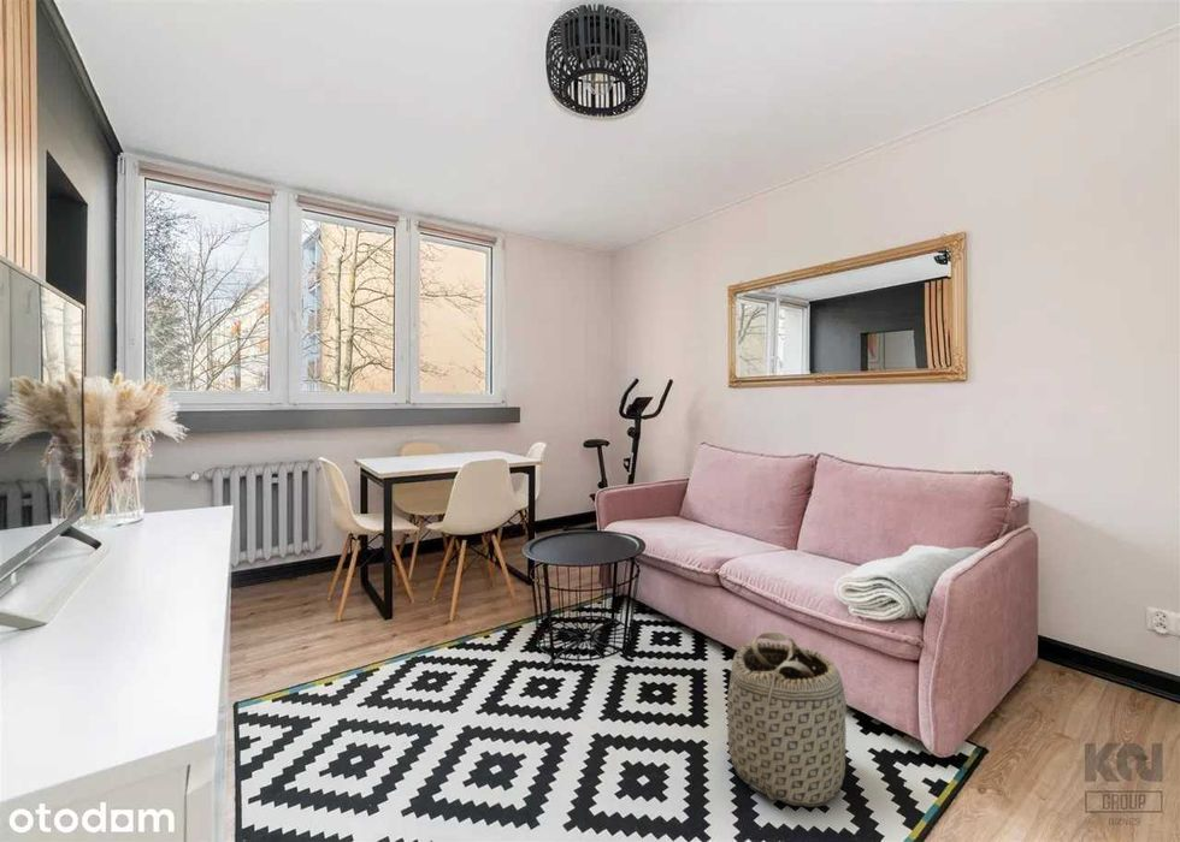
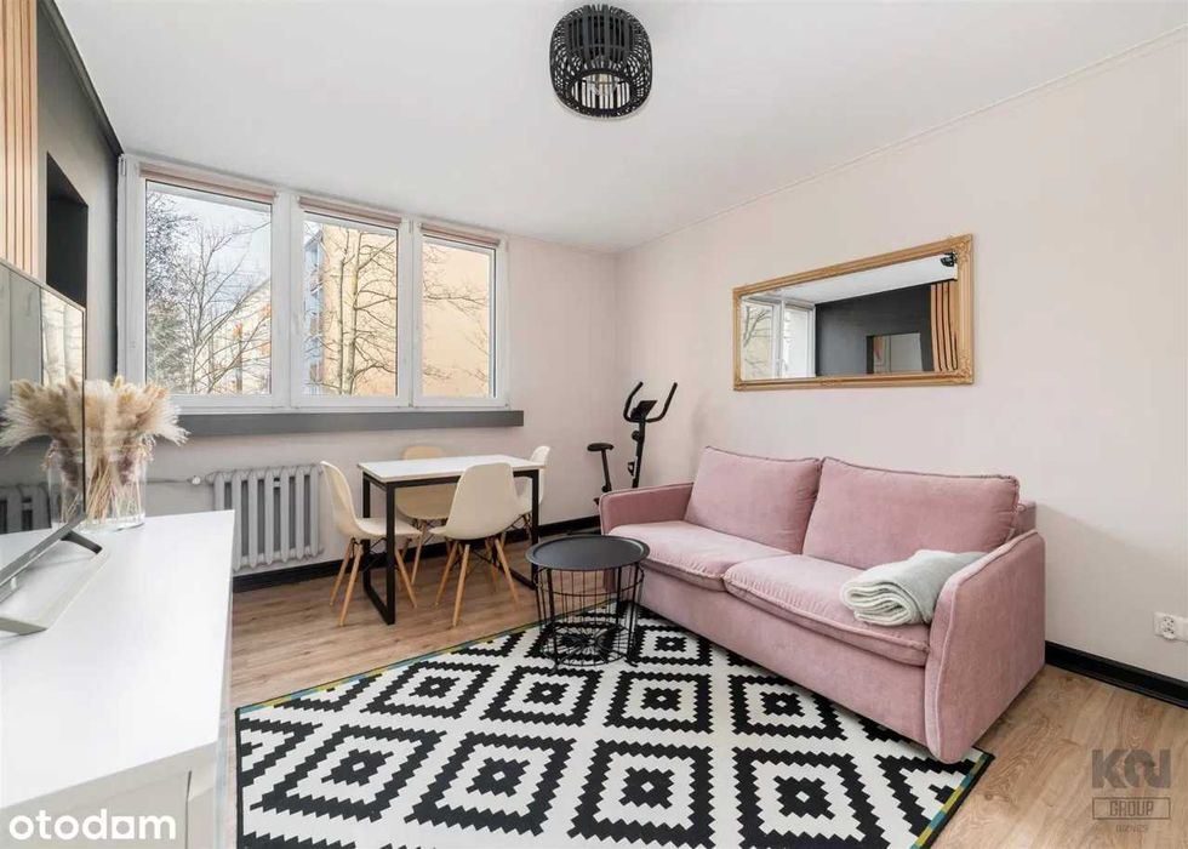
- basket [726,632,848,808]
